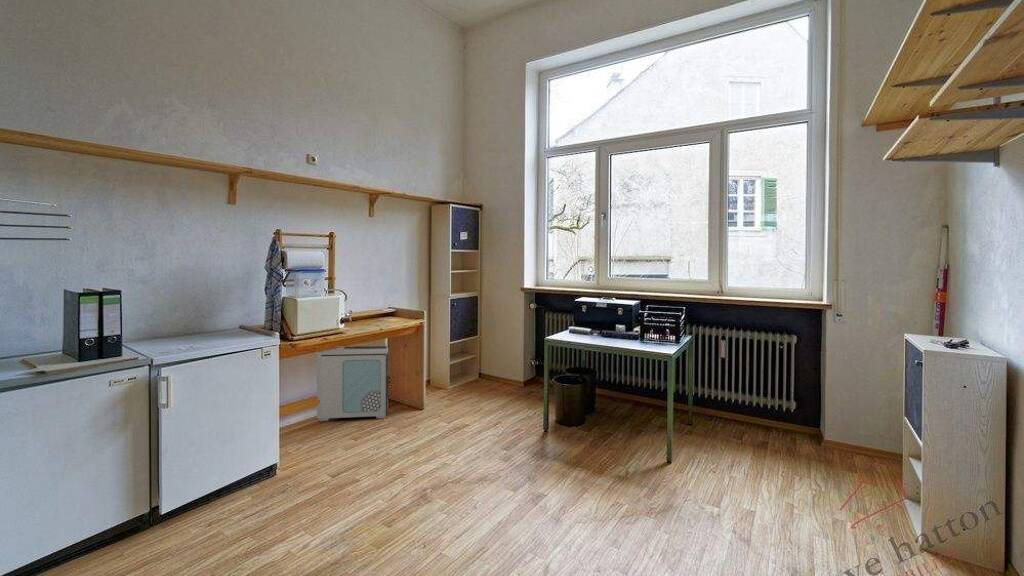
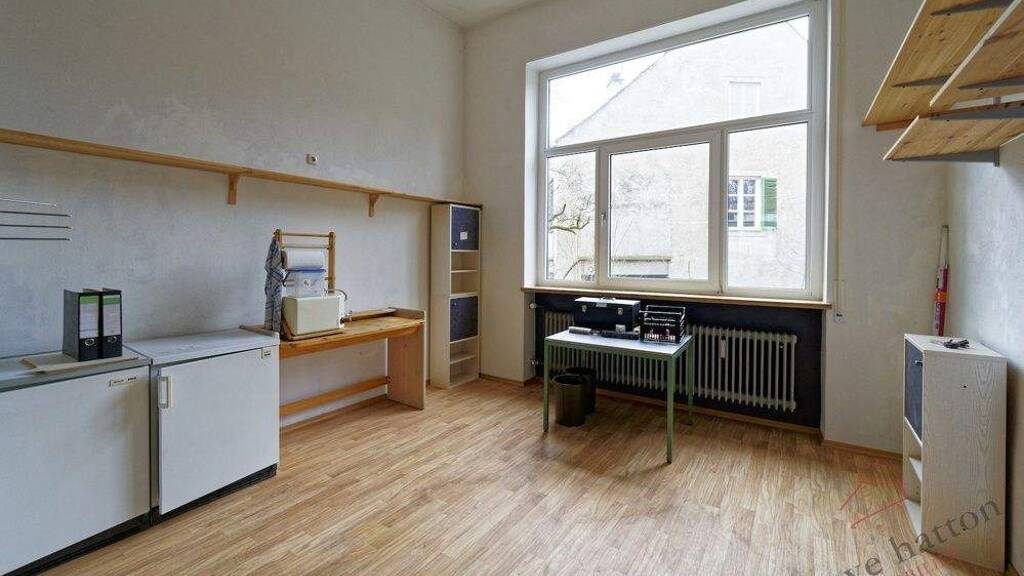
- air purifier [316,345,389,422]
